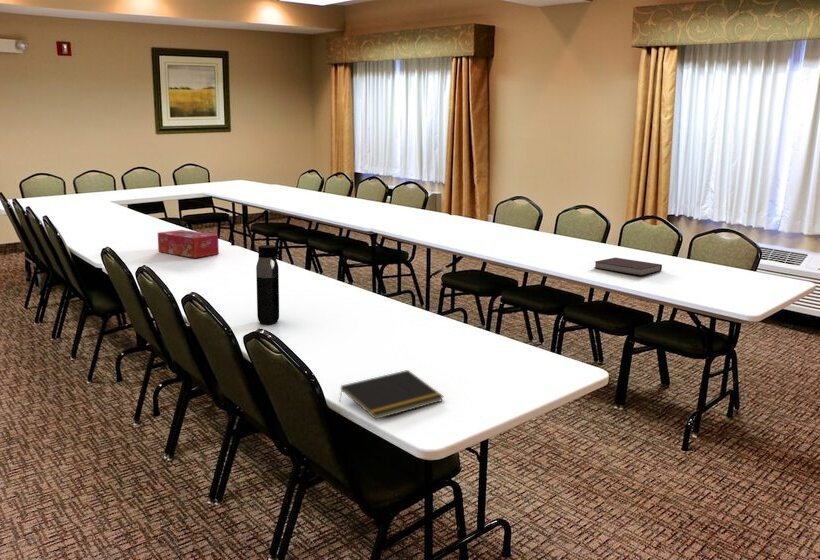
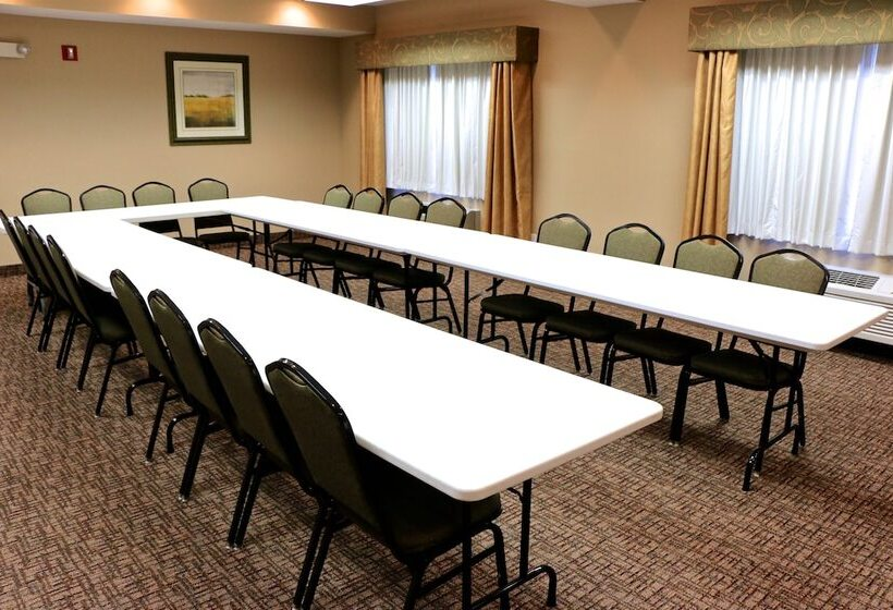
- water bottle [255,244,280,325]
- tissue box [157,229,220,259]
- notepad [338,369,445,421]
- notebook [593,257,663,276]
